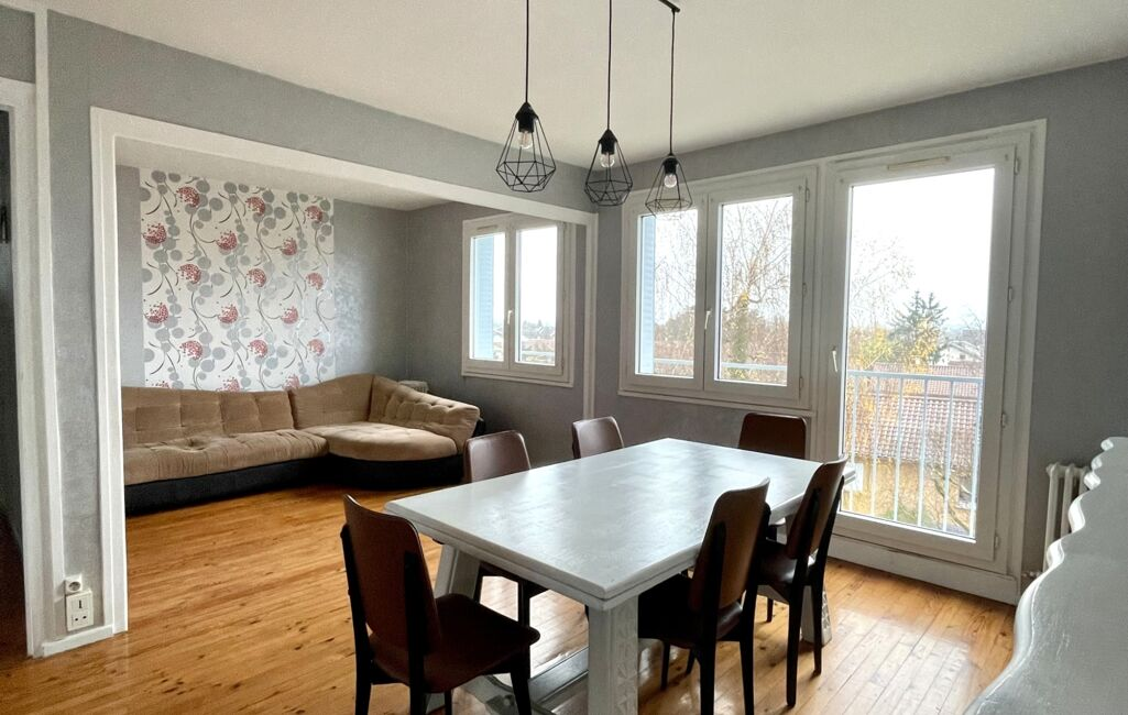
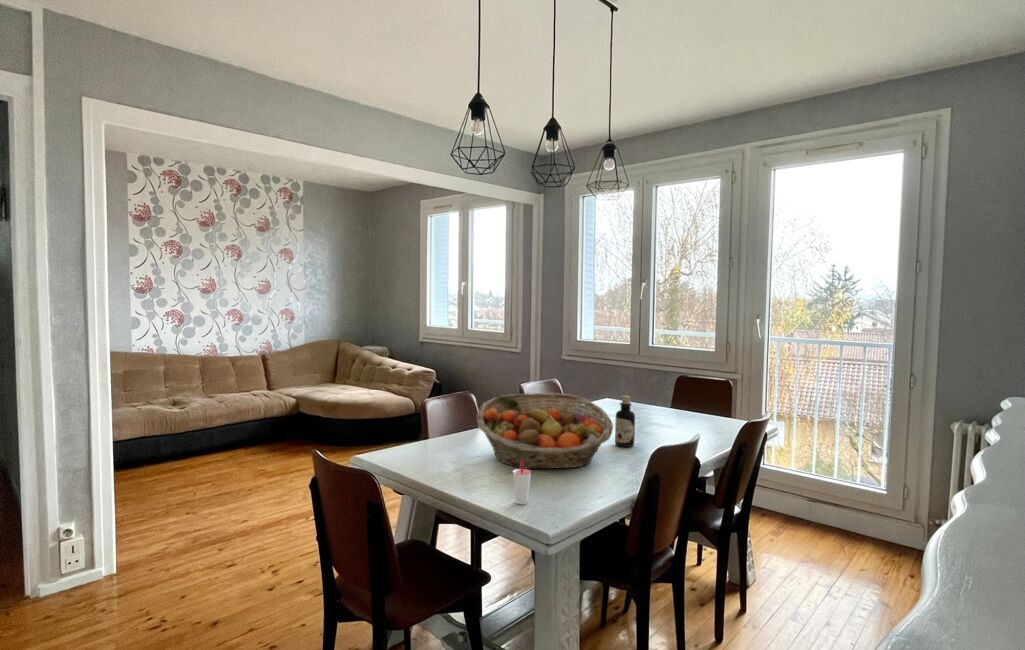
+ fruit basket [476,392,614,470]
+ cup [512,461,532,505]
+ bottle [614,395,636,448]
